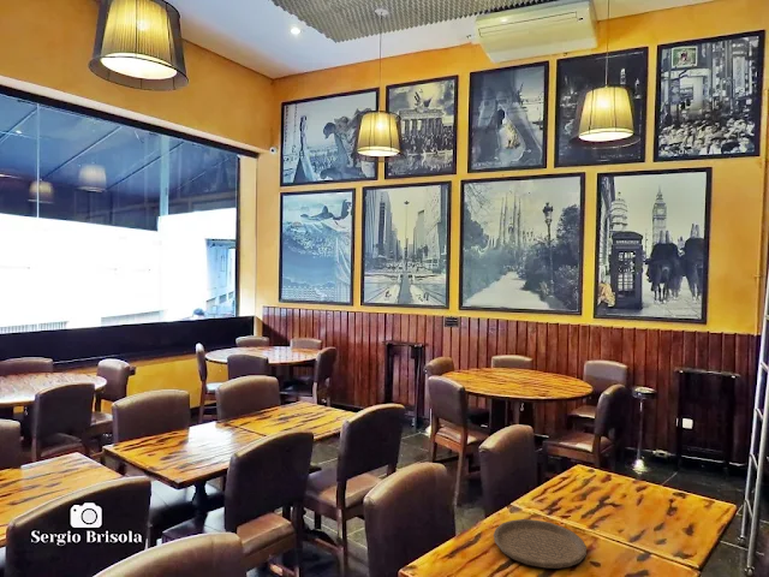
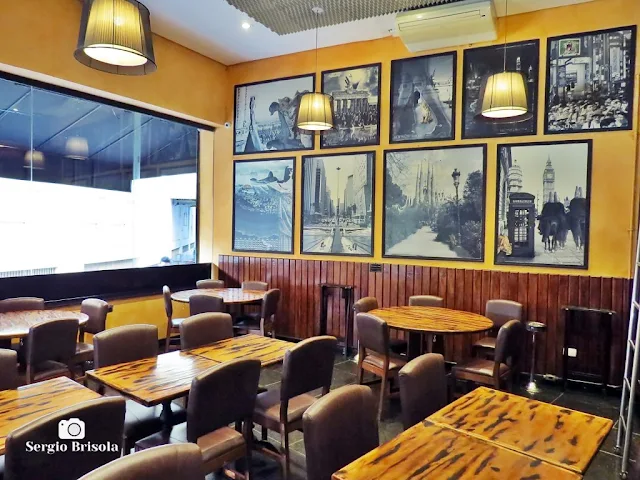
- plate [493,518,588,570]
